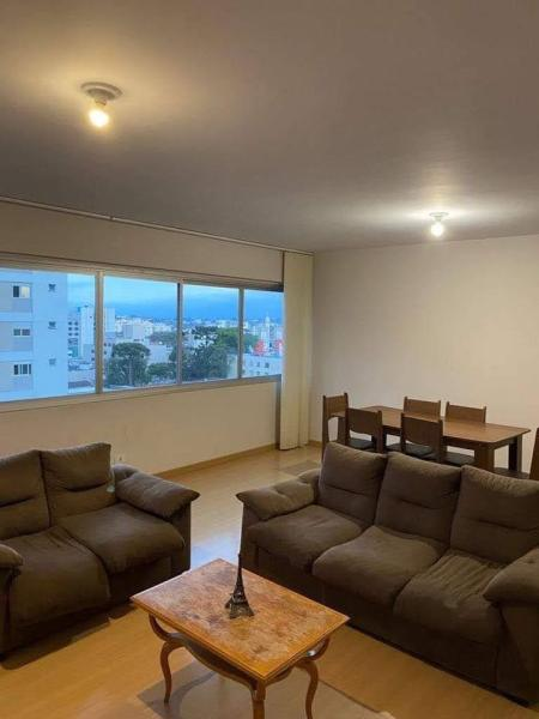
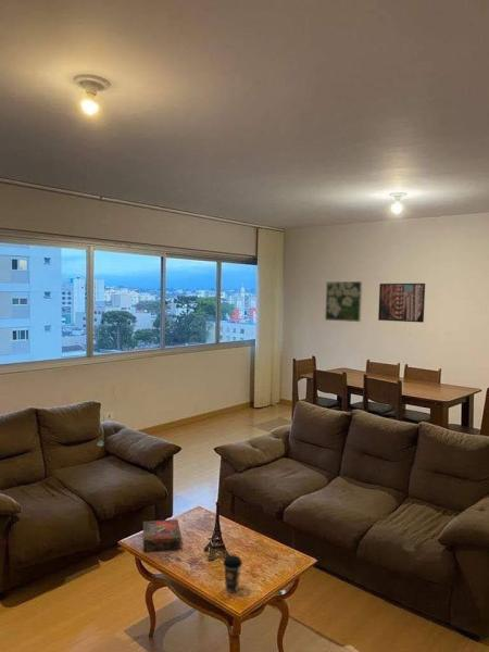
+ coffee cup [222,554,243,592]
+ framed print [377,283,426,324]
+ book [142,518,181,552]
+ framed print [324,280,363,323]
